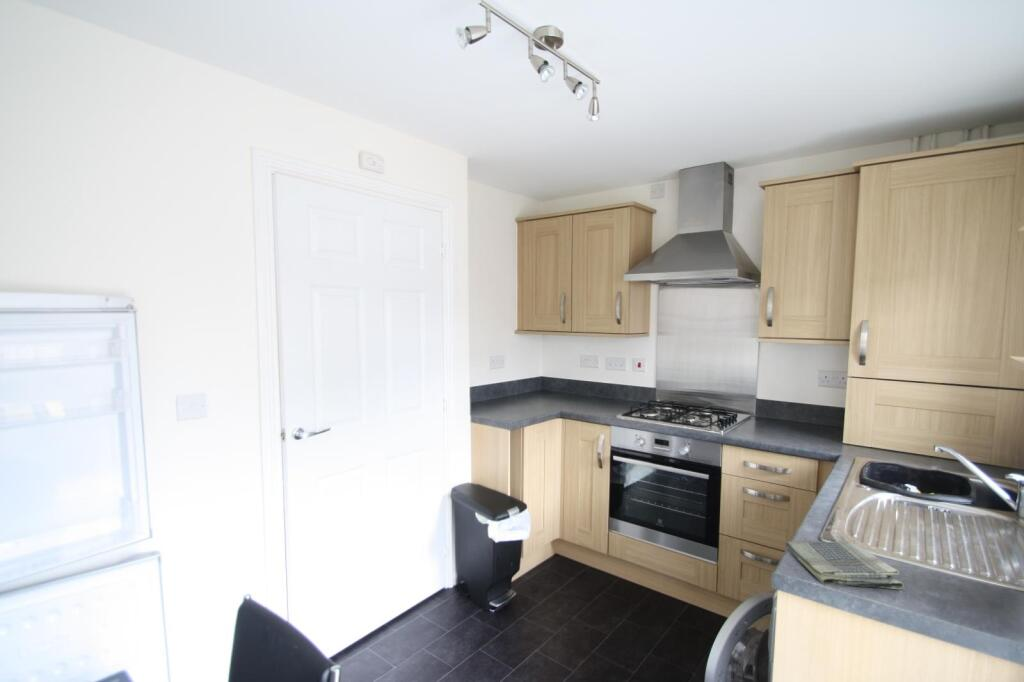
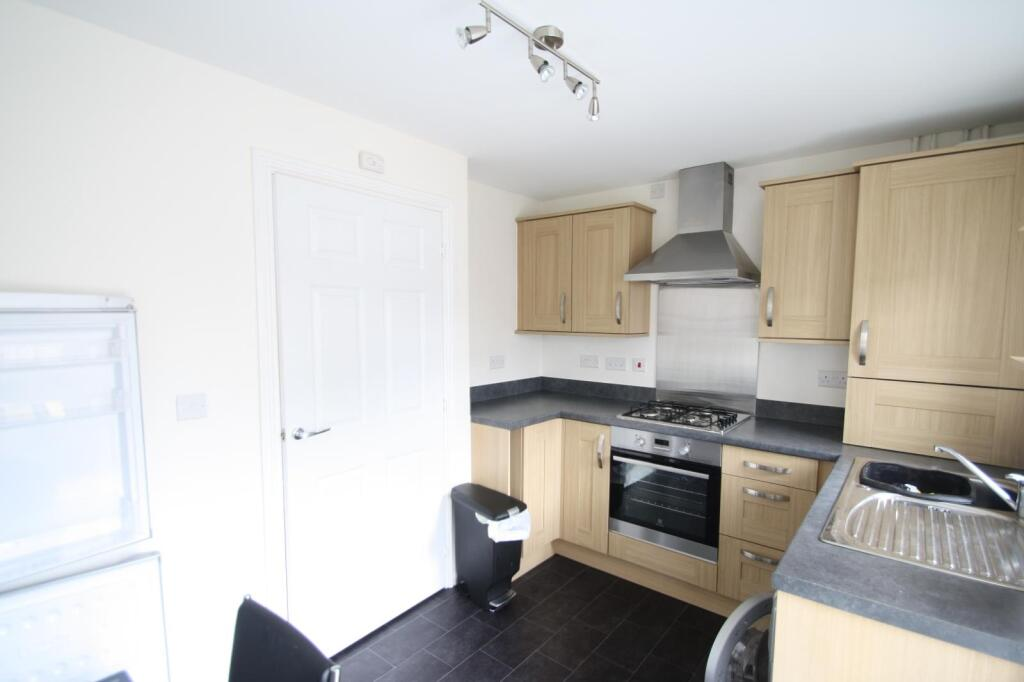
- dish towel [785,540,905,590]
